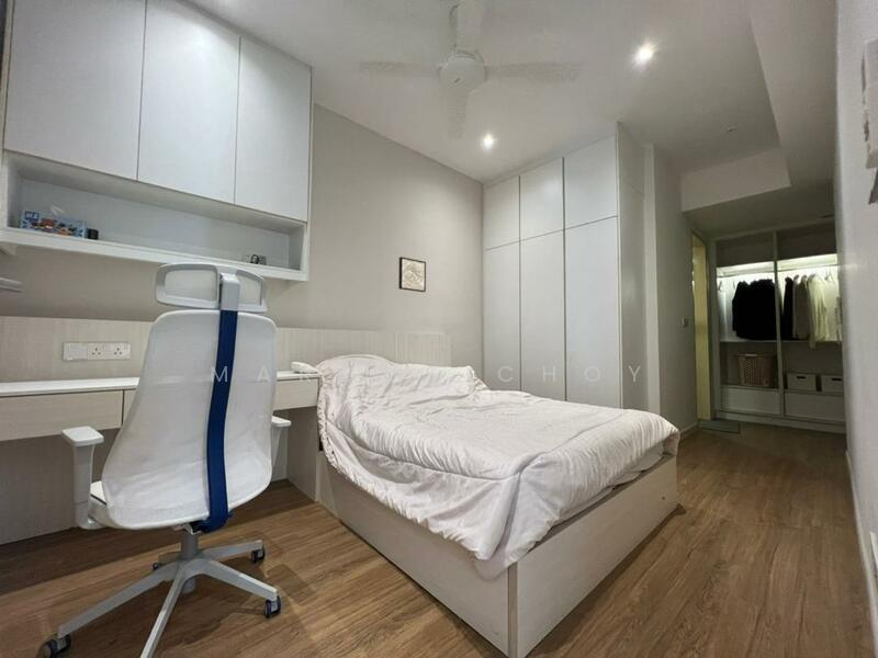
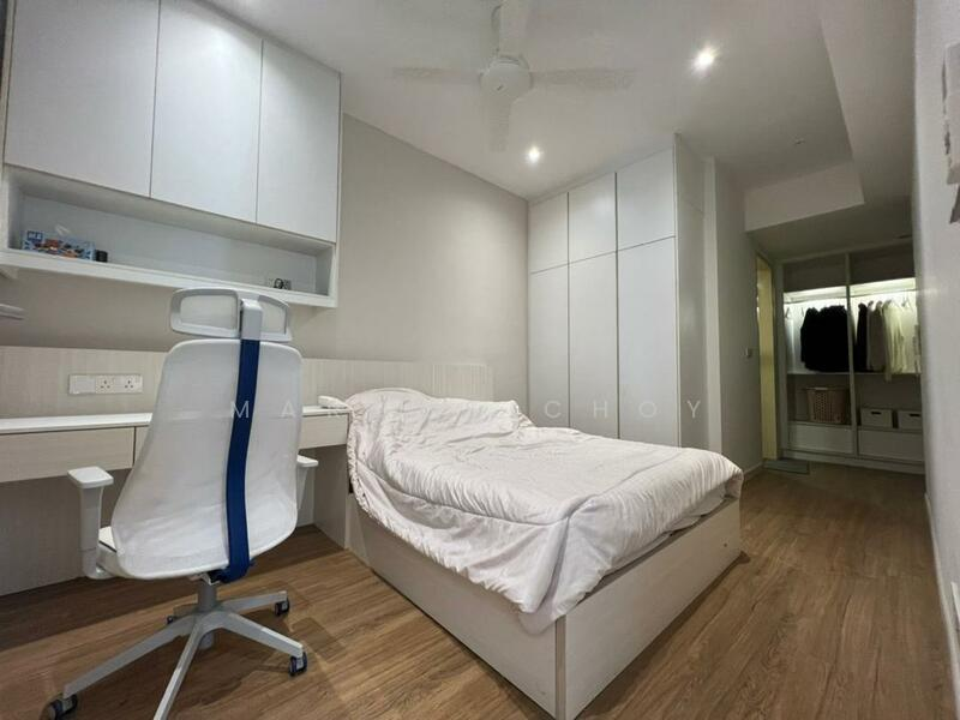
- wall art [397,256,427,293]
